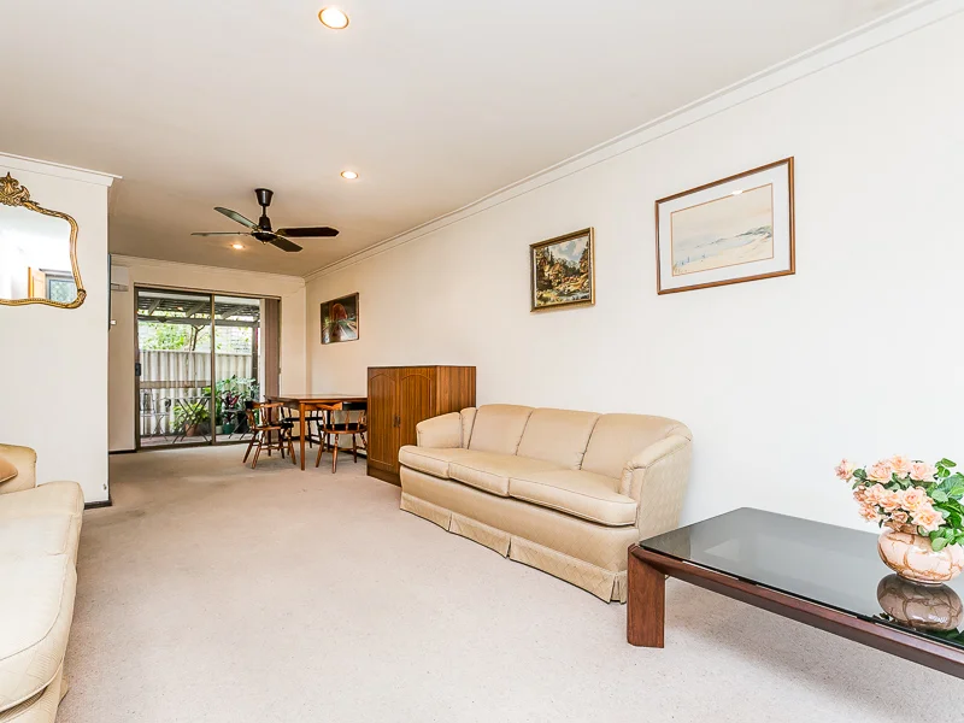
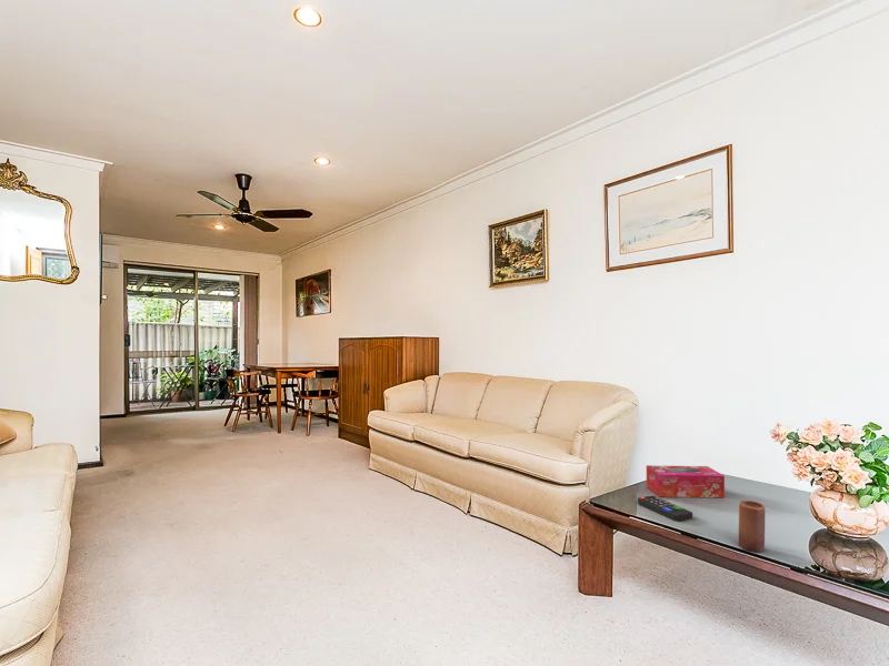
+ candle [738,500,767,553]
+ remote control [637,495,693,522]
+ tissue box [646,464,726,498]
